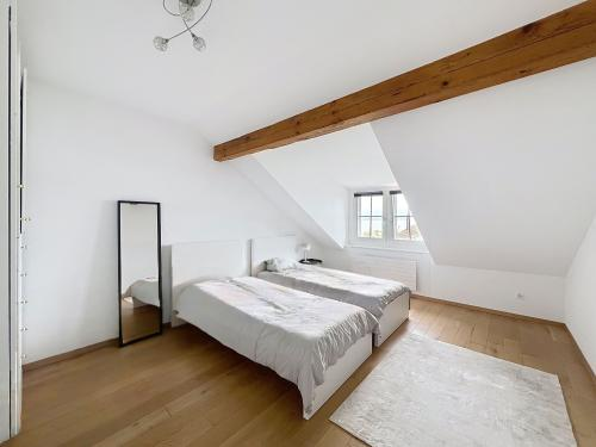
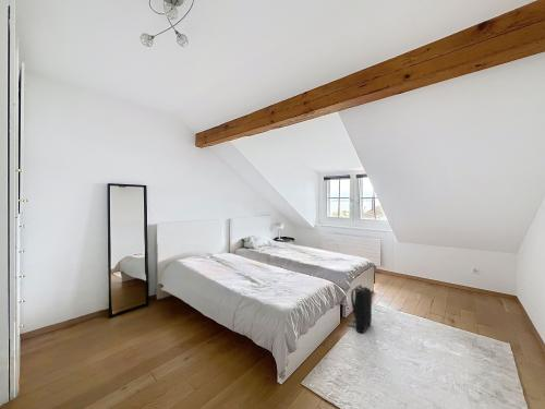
+ backpack [348,284,373,334]
